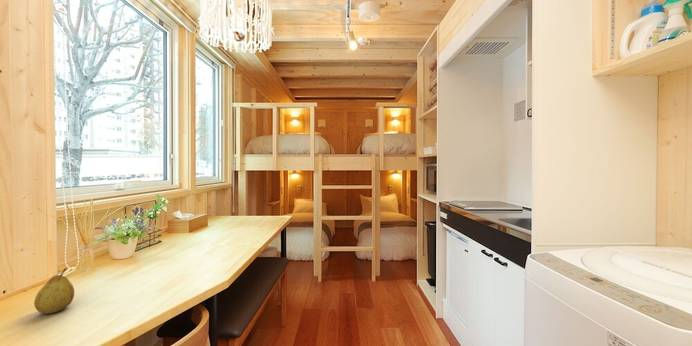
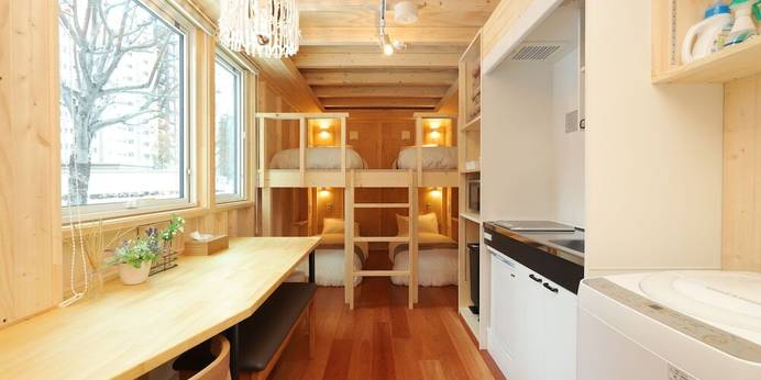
- fruit [33,267,75,315]
